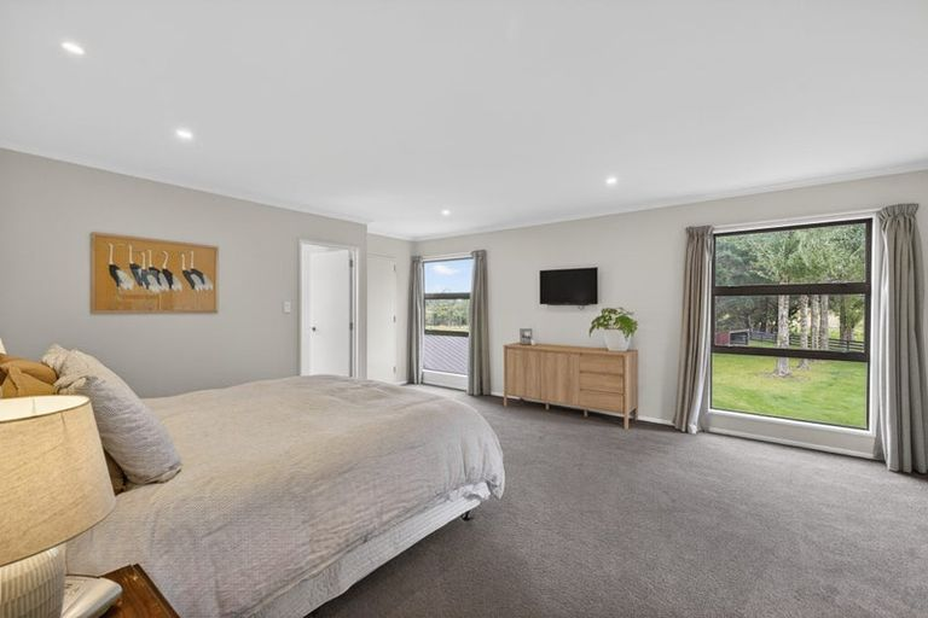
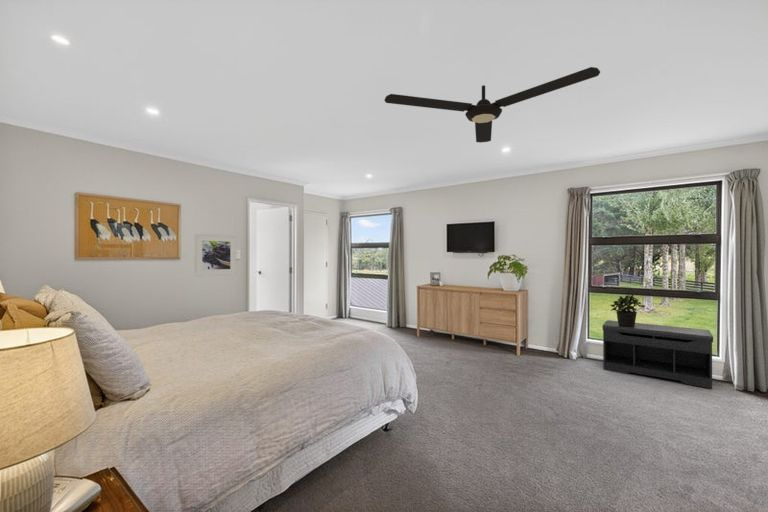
+ ceiling fan [384,66,601,143]
+ bench [602,319,714,390]
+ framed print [194,233,238,278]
+ potted plant [609,294,646,327]
